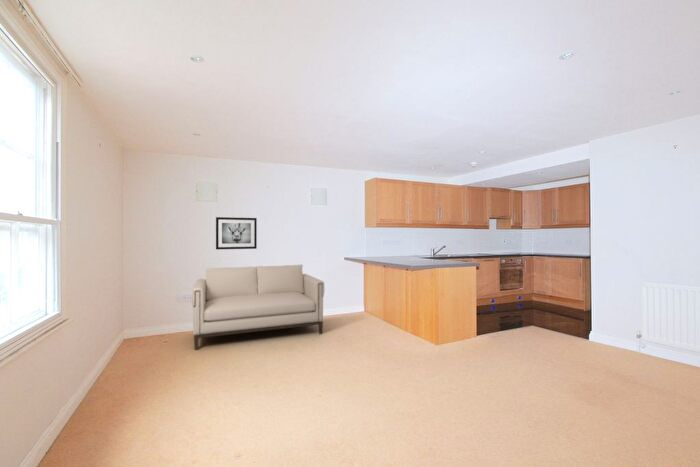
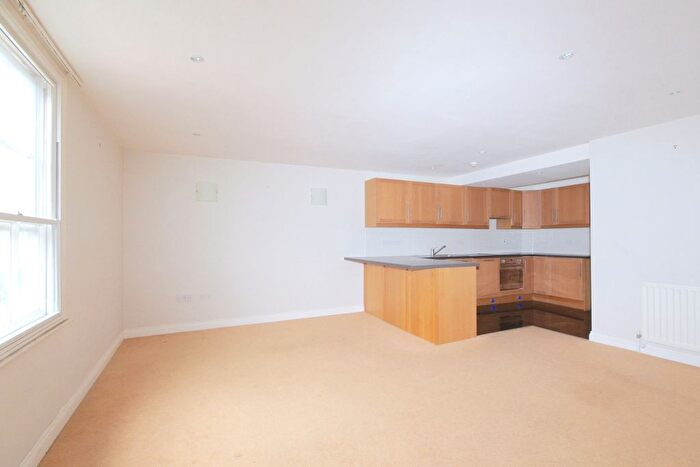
- wall art [215,216,258,250]
- sofa [191,264,325,351]
